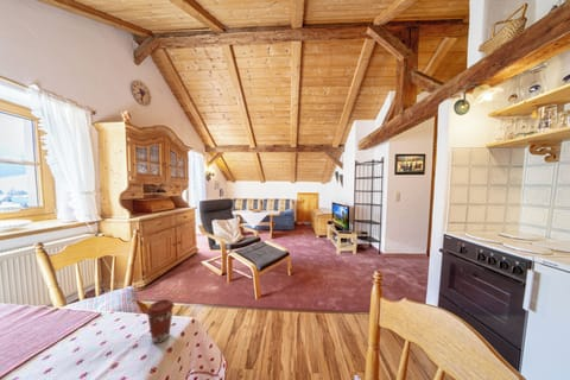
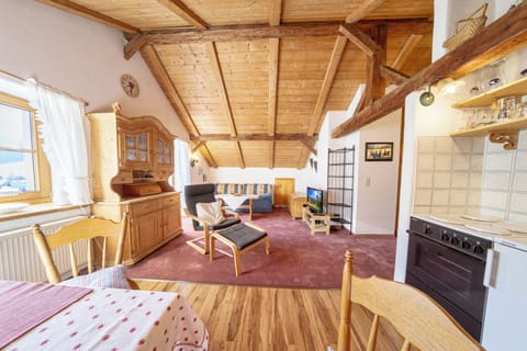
- coffee cup [145,298,176,344]
